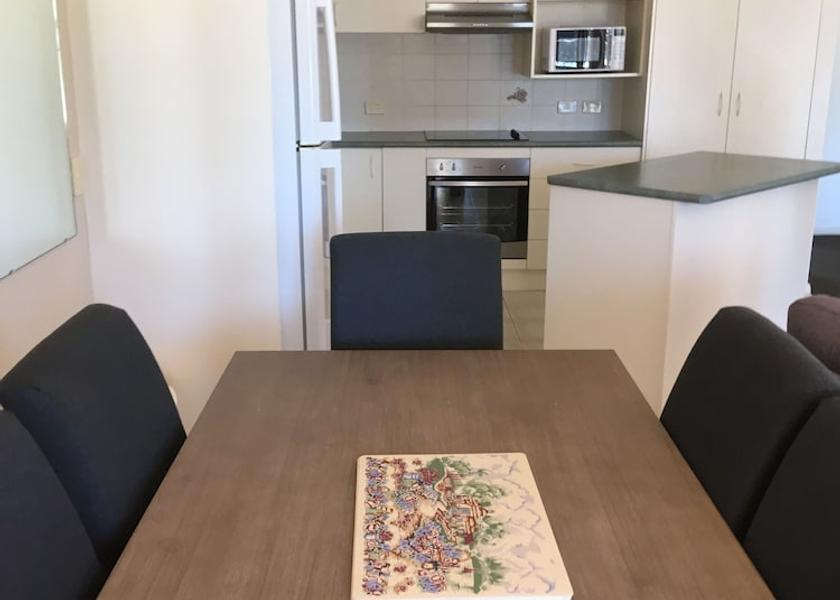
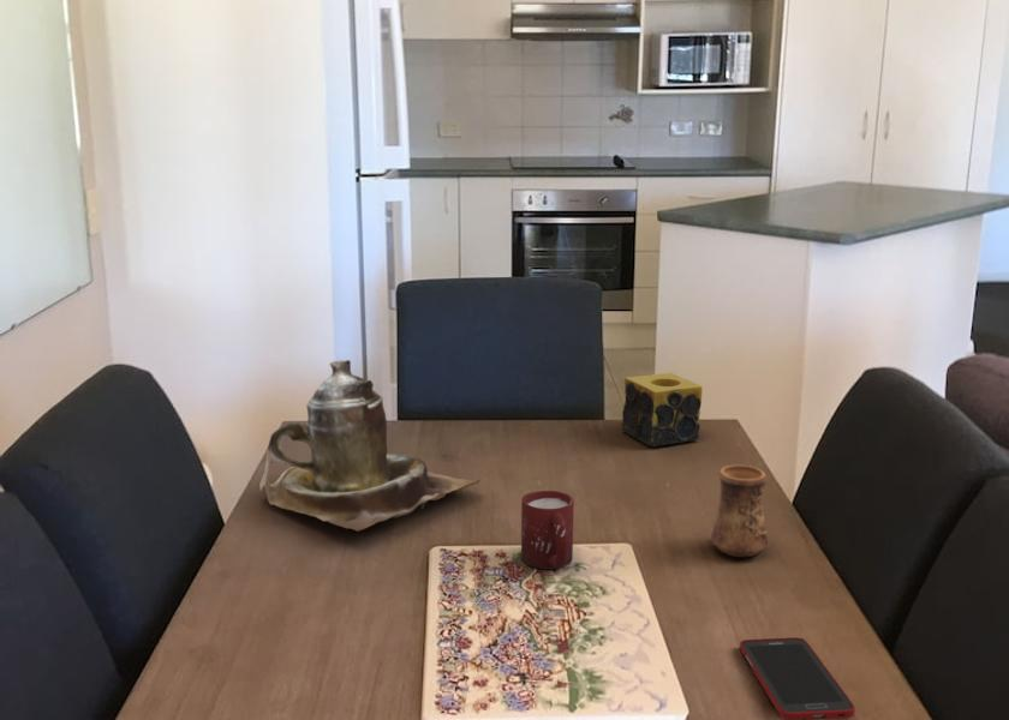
+ cup [710,464,769,558]
+ candle [621,372,704,448]
+ teapot [258,359,485,533]
+ cup [520,490,575,570]
+ cell phone [739,636,856,720]
